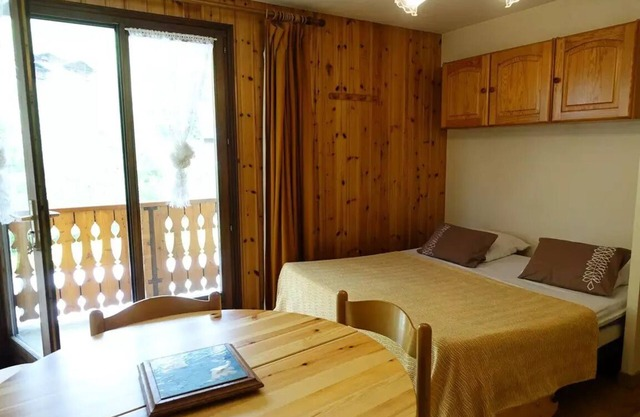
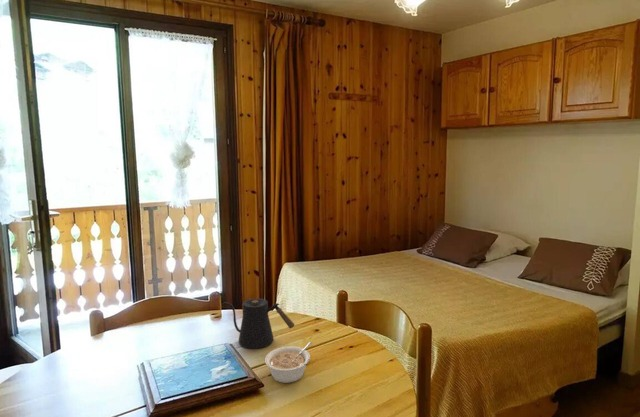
+ kettle [222,298,295,350]
+ legume [264,341,313,384]
